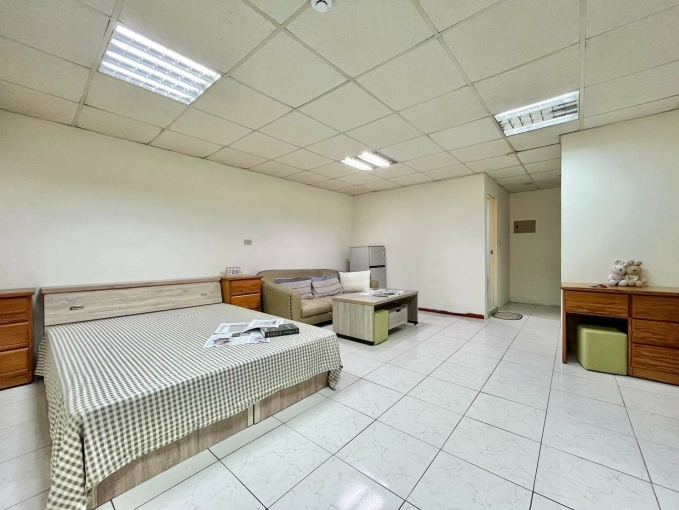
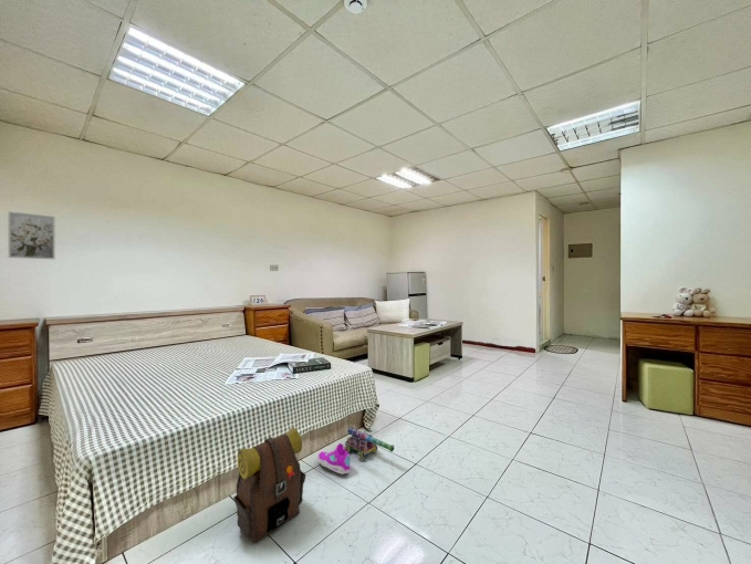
+ toy cannon [344,426,395,462]
+ shoe [316,442,352,476]
+ backpack [232,426,307,544]
+ wall art [8,210,56,261]
